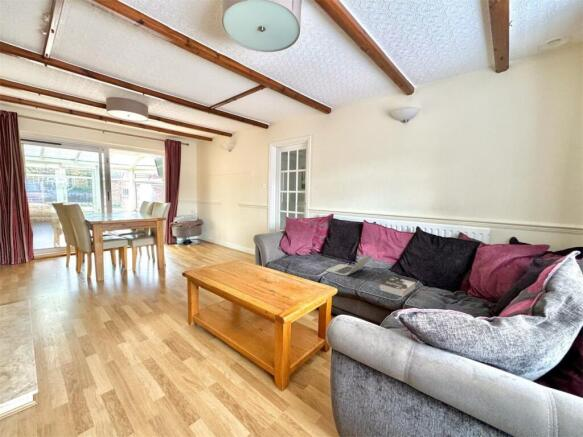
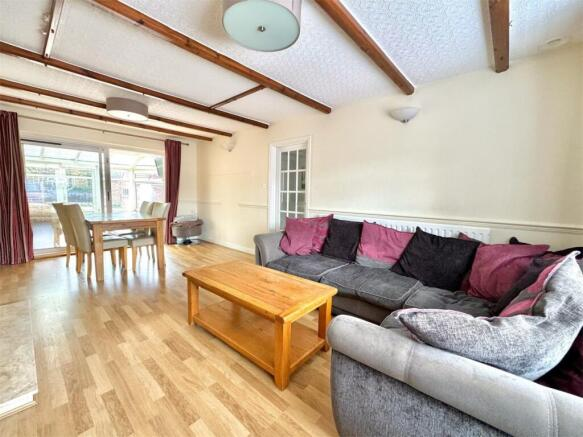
- book [378,276,417,298]
- laptop [325,253,375,277]
